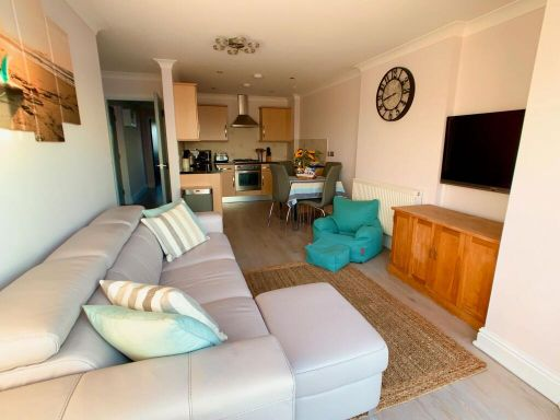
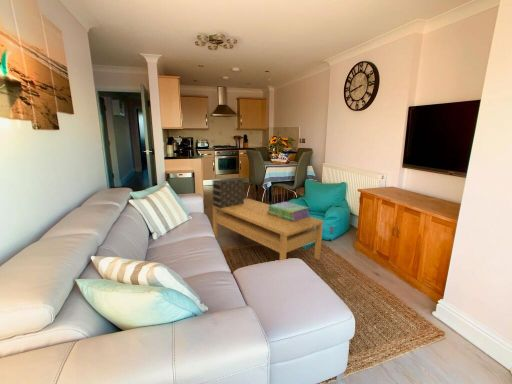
+ stack of books [267,201,311,222]
+ decorative box [211,177,245,208]
+ coffee table [211,197,324,261]
